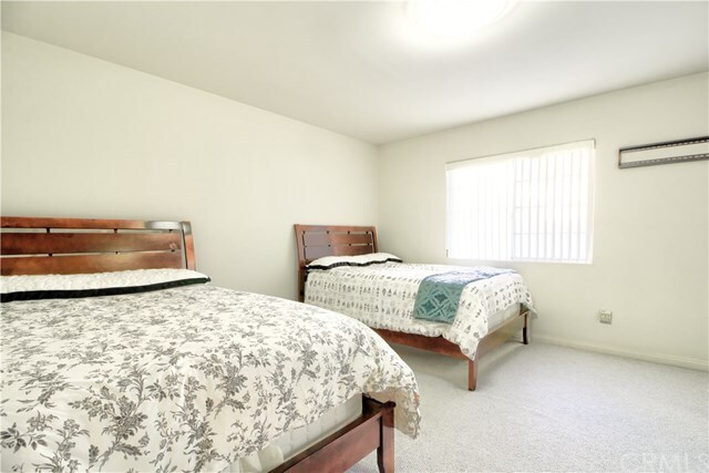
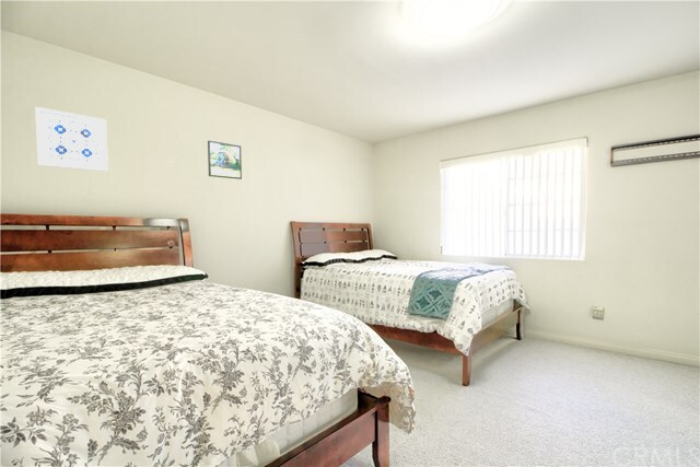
+ wall art [34,106,109,173]
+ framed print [207,140,243,180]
